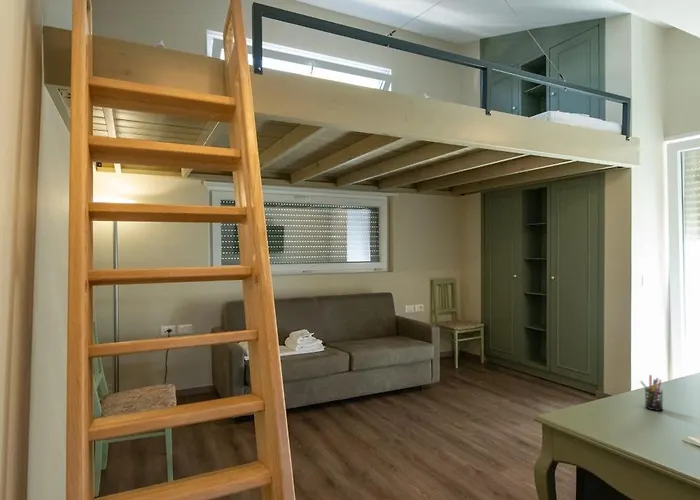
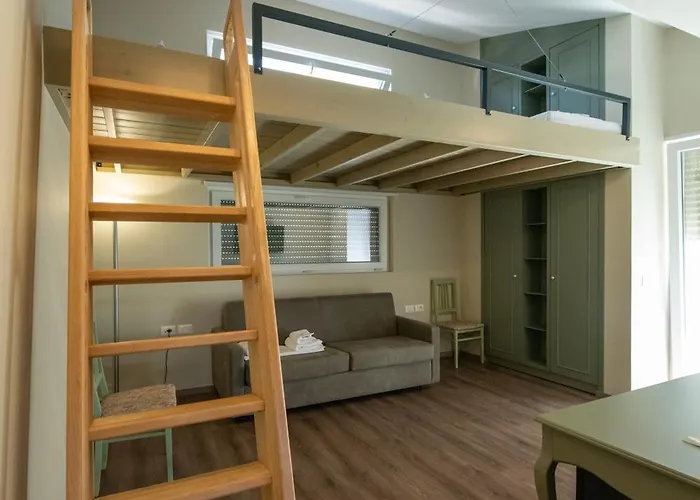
- pen holder [639,374,664,412]
